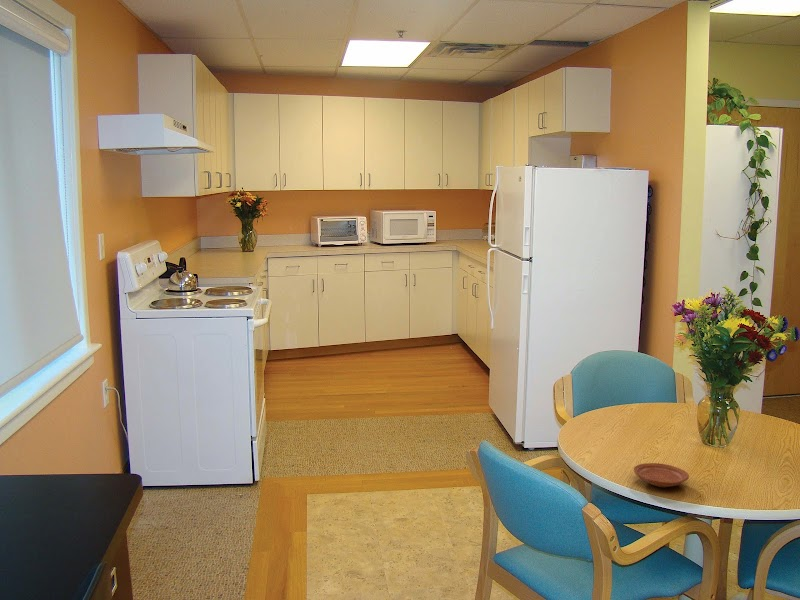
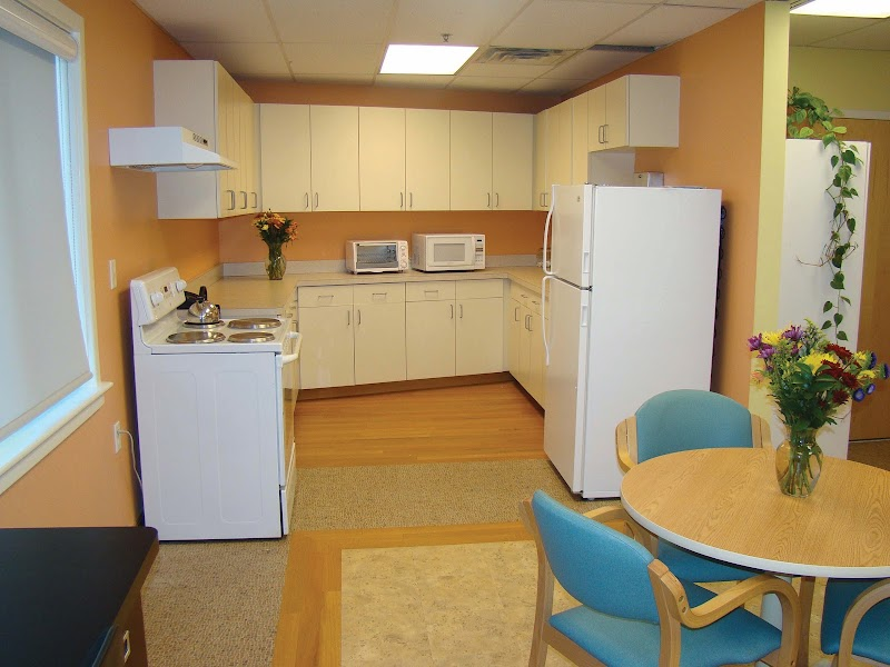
- plate [633,462,690,488]
